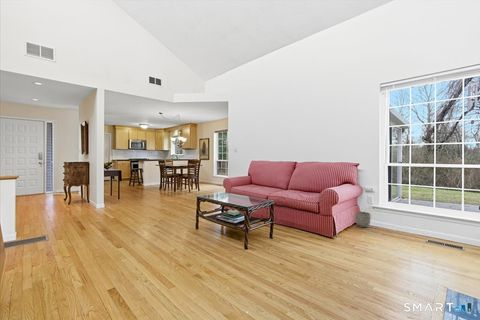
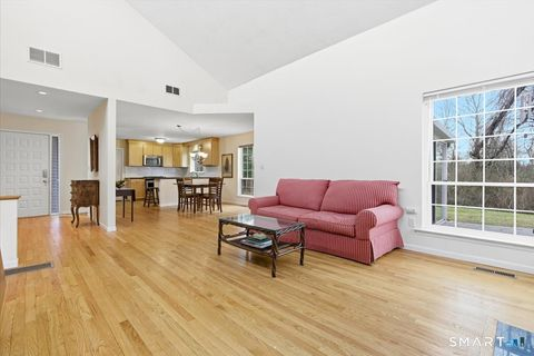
- planter [354,211,372,229]
